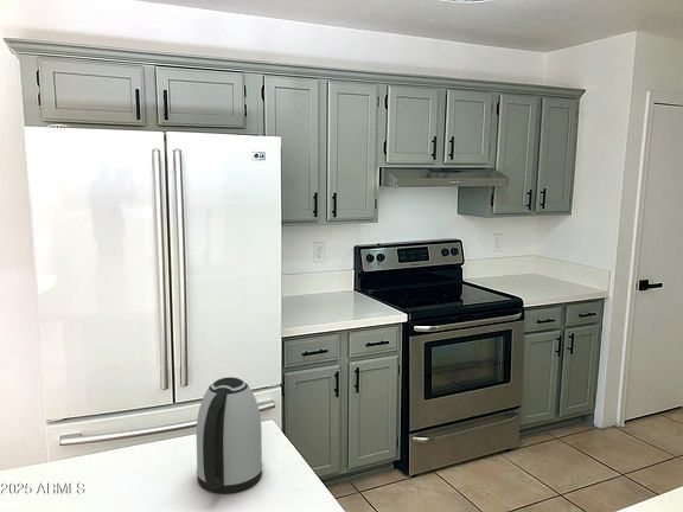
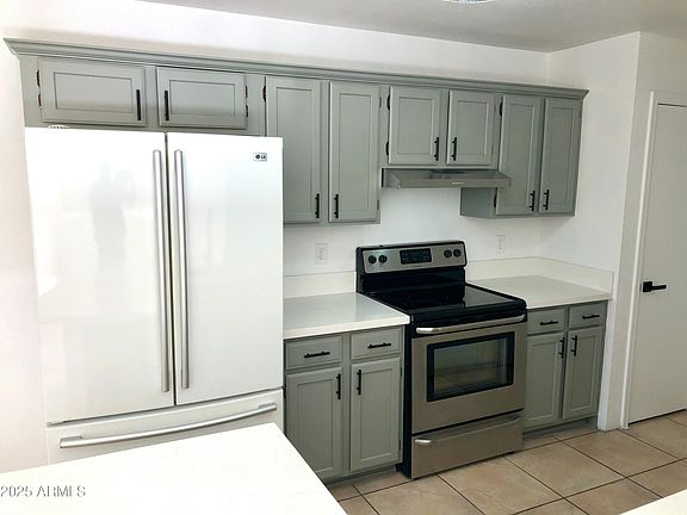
- kettle [196,376,263,494]
